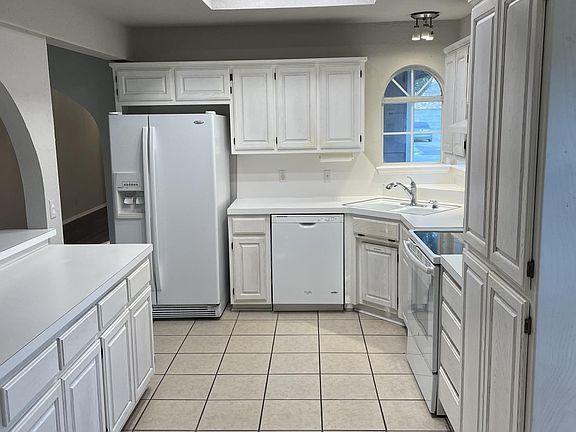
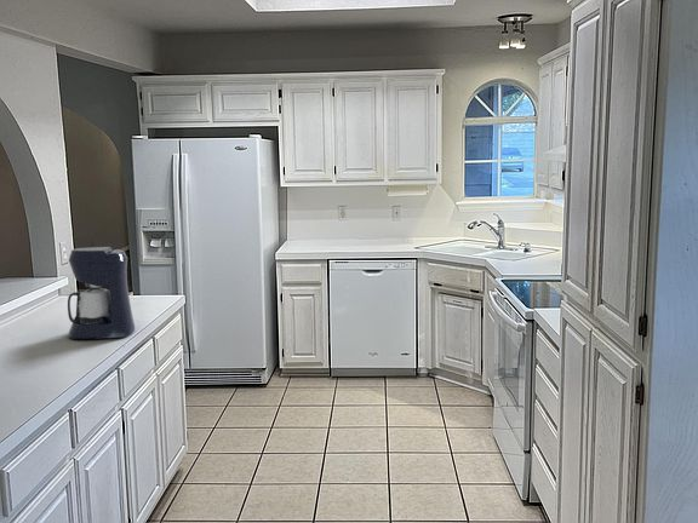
+ coffee maker [67,246,136,340]
